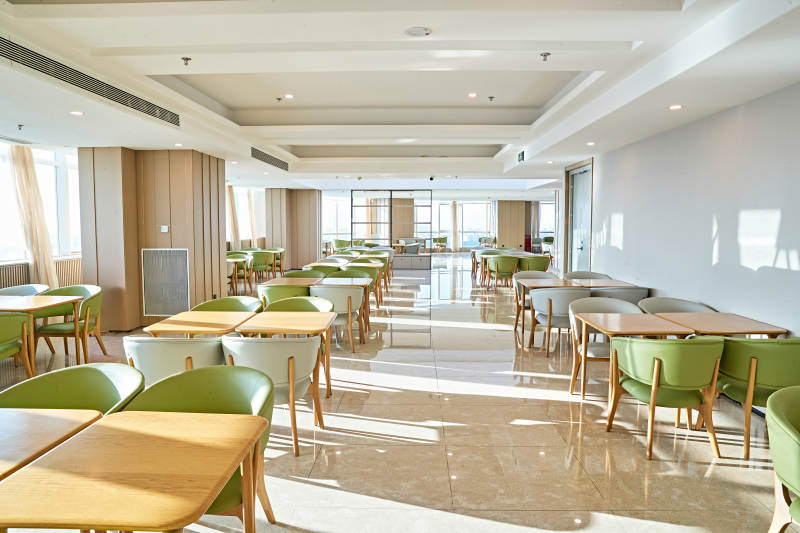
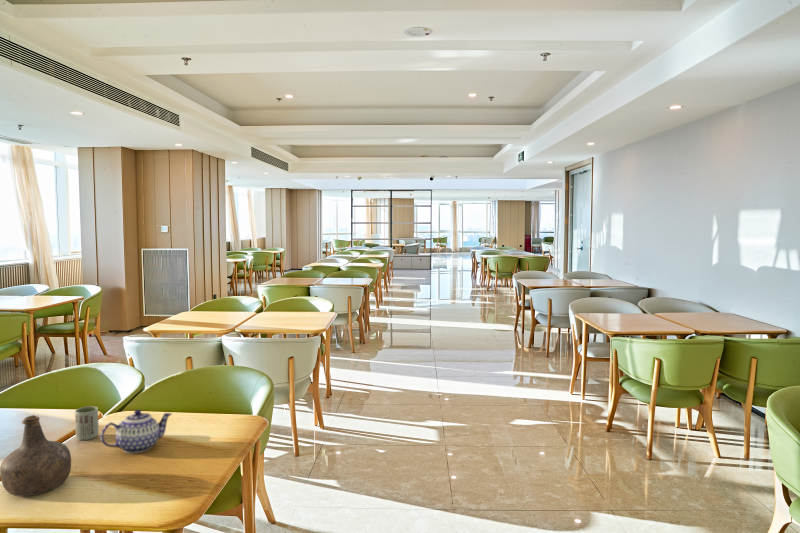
+ cup [74,405,99,441]
+ teapot [100,409,173,454]
+ bottle [0,414,72,497]
